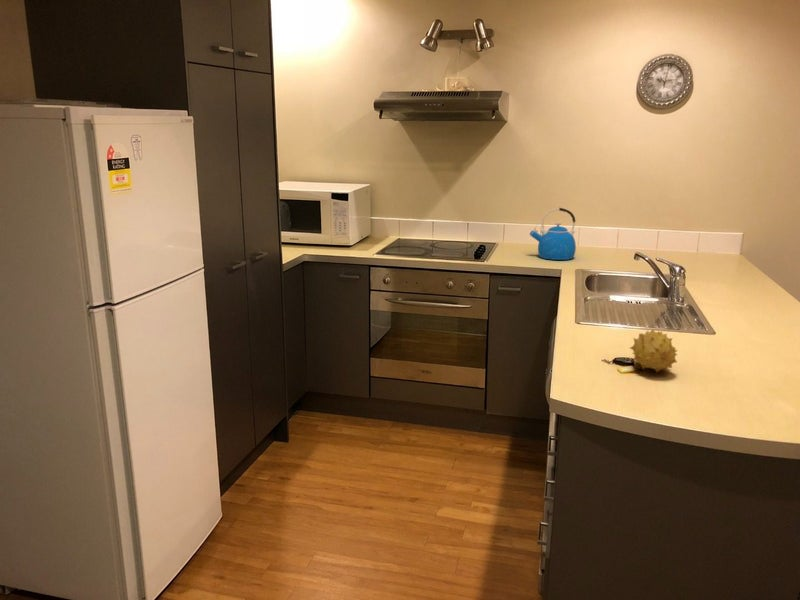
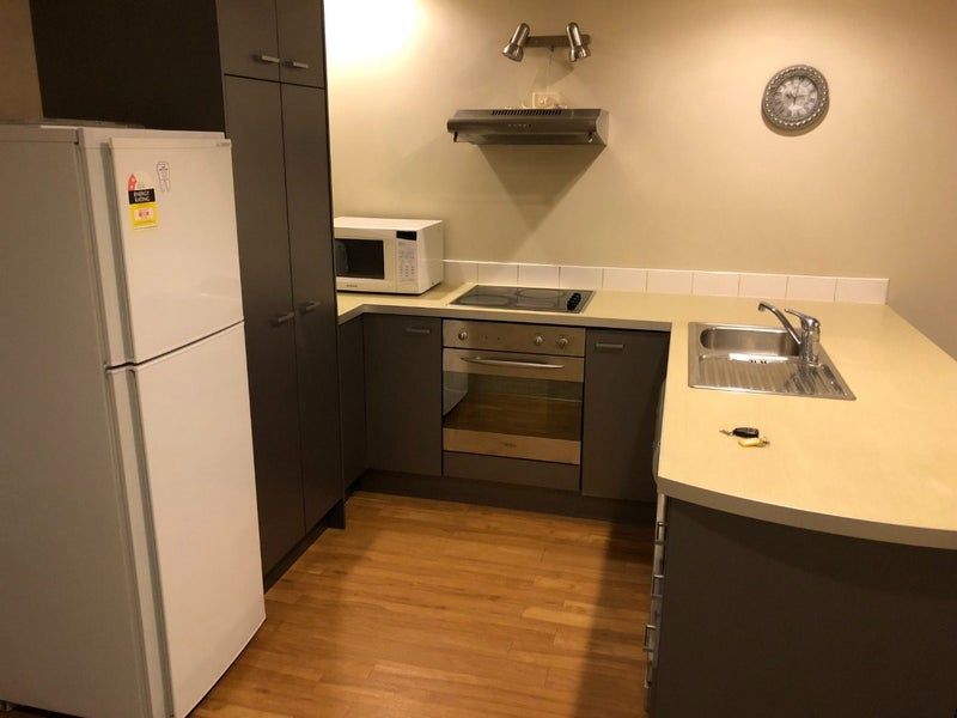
- fruit [629,329,679,374]
- kettle [529,207,577,261]
